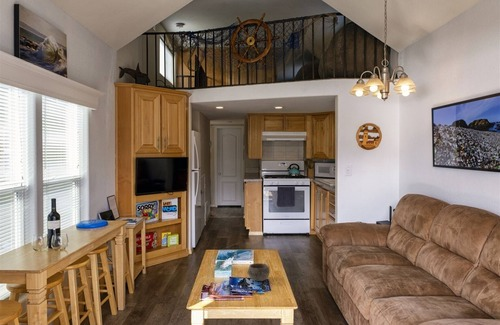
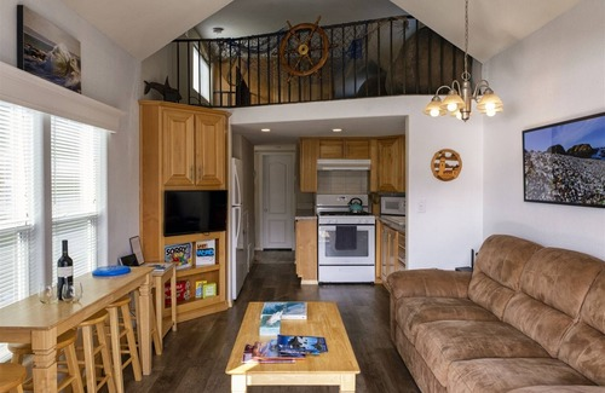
- bowl [246,262,271,282]
